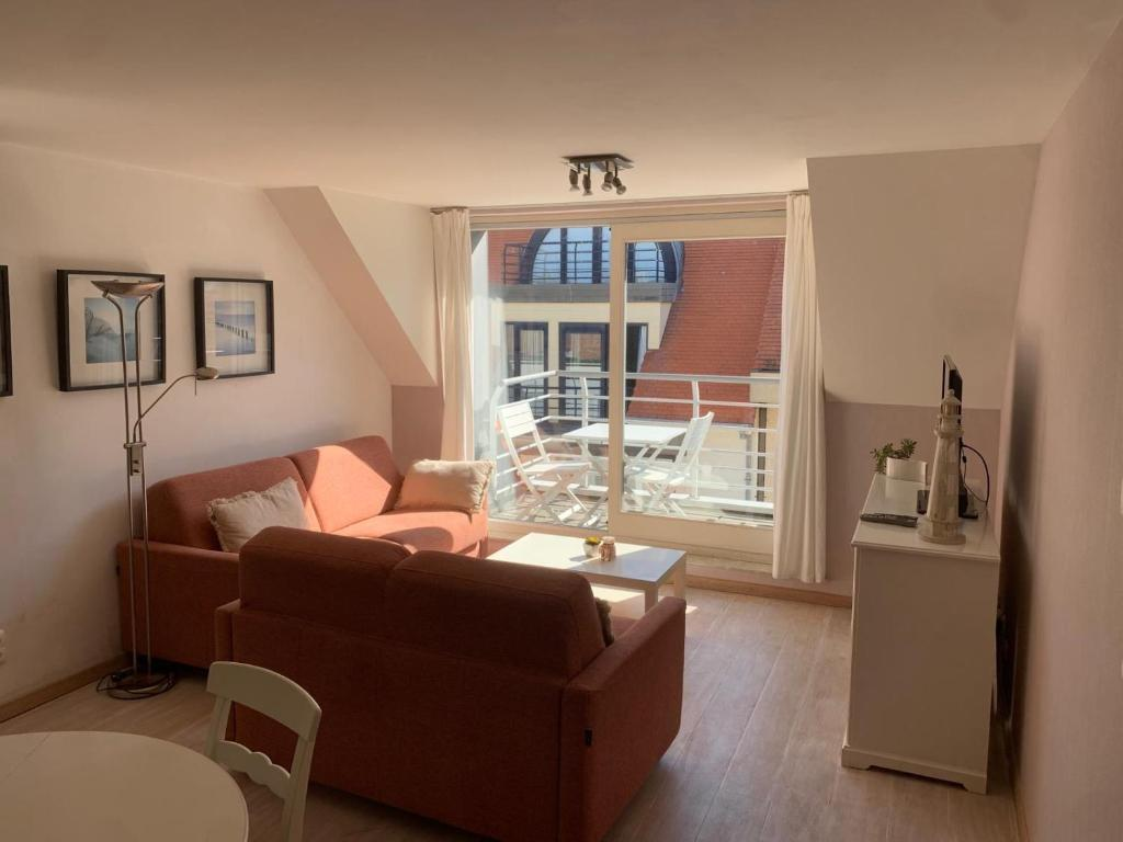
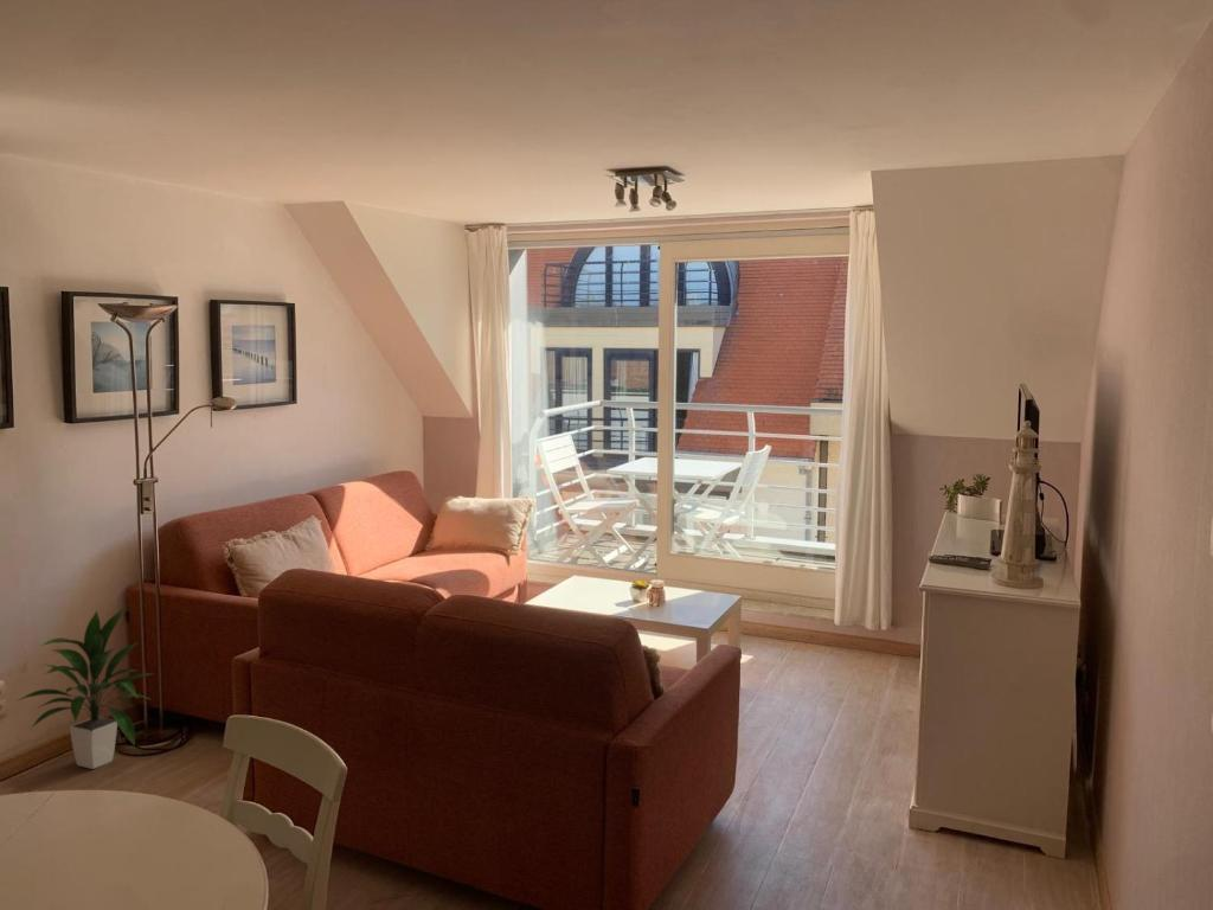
+ indoor plant [14,607,154,770]
